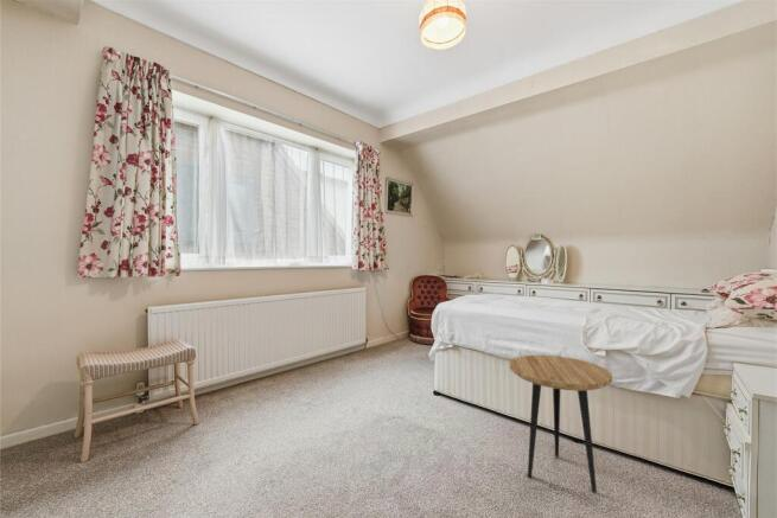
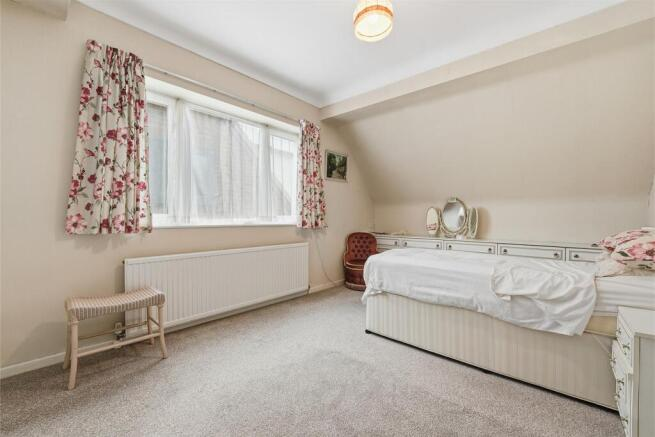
- side table [509,354,613,494]
